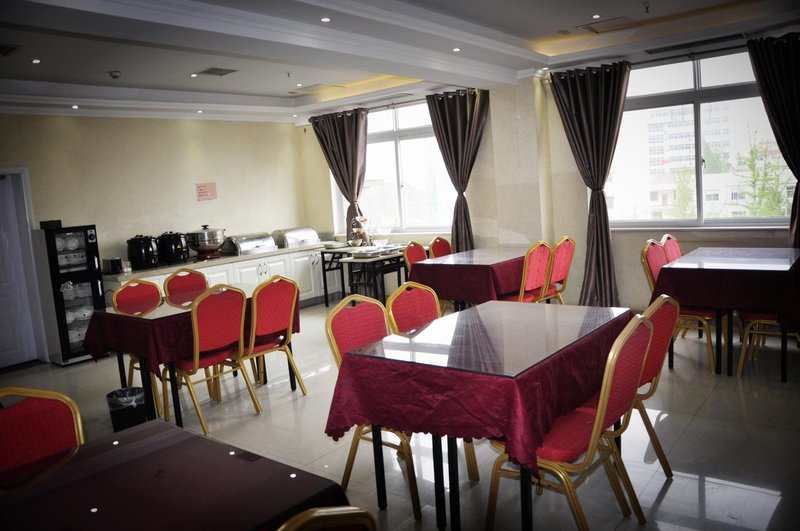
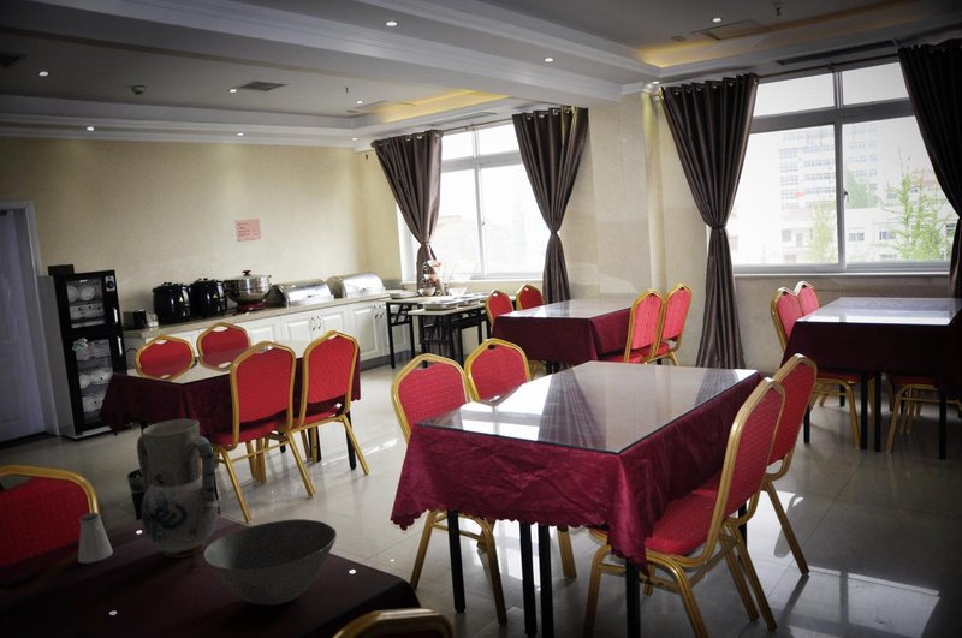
+ vase [136,418,221,559]
+ bowl [202,518,338,607]
+ saltshaker [77,512,113,565]
